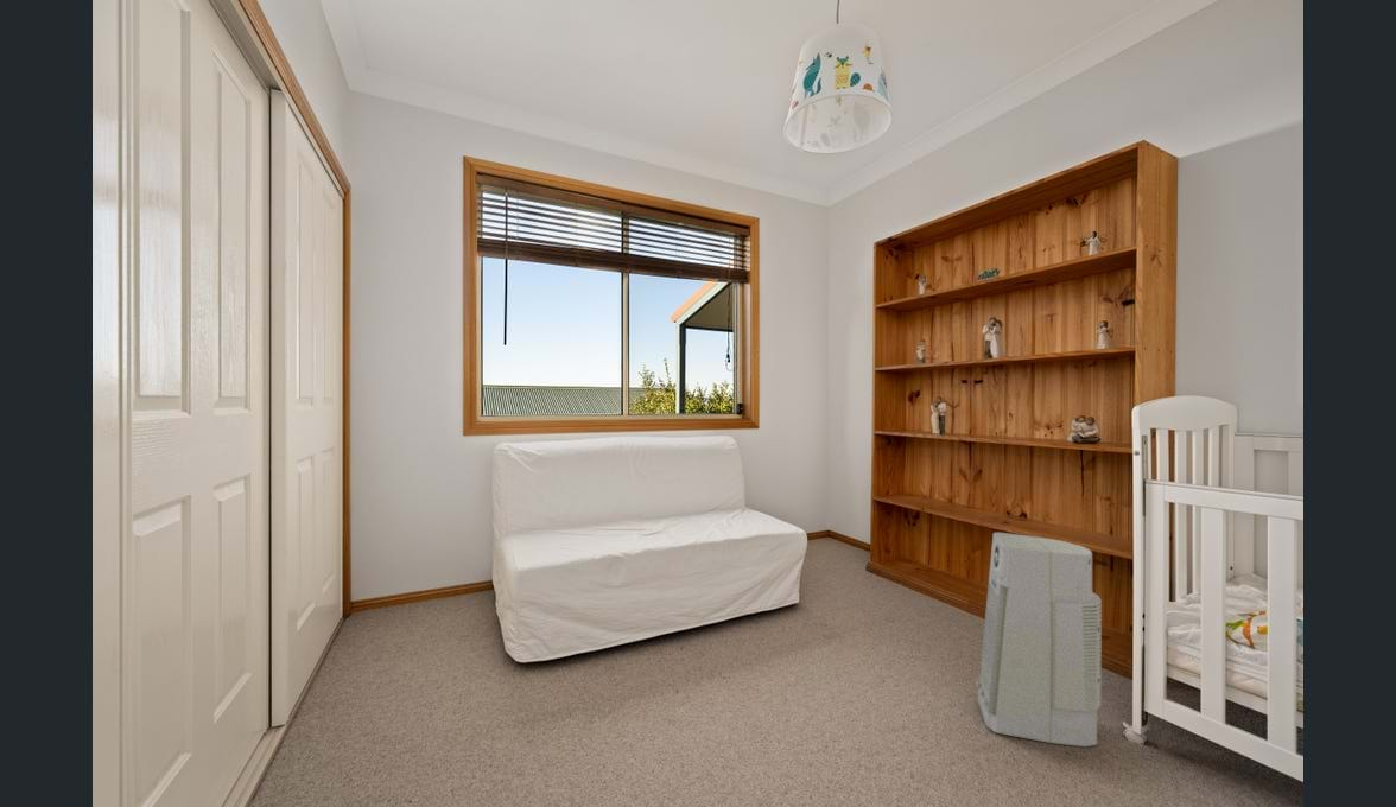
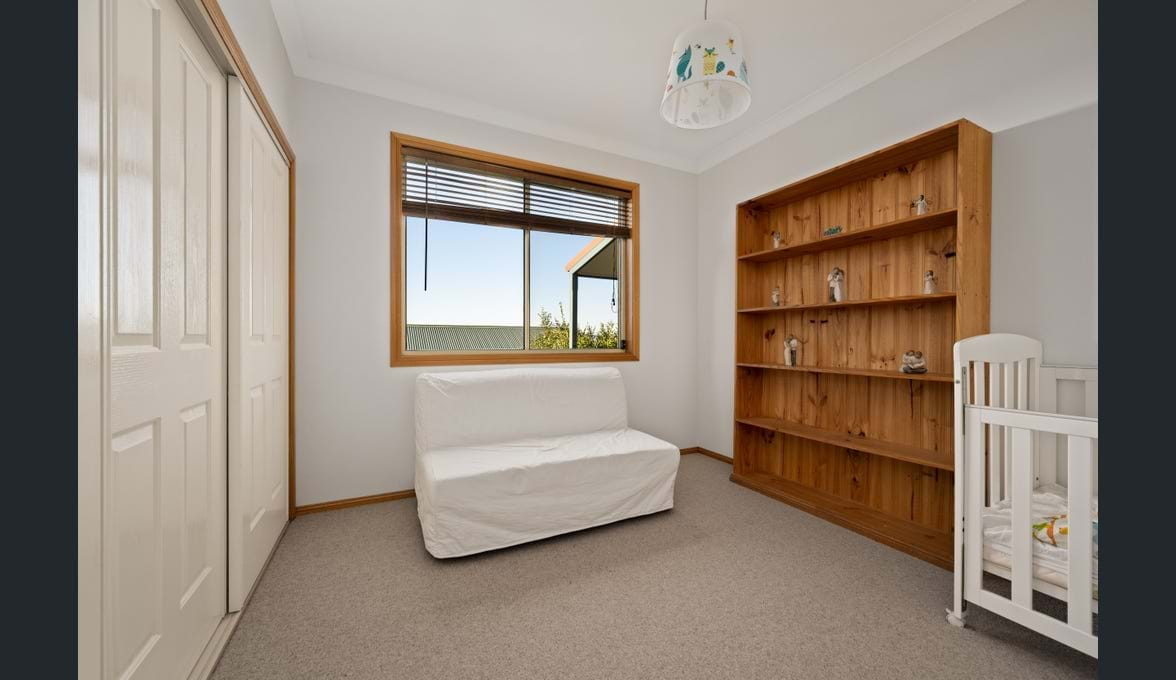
- air purifier [976,532,1103,748]
